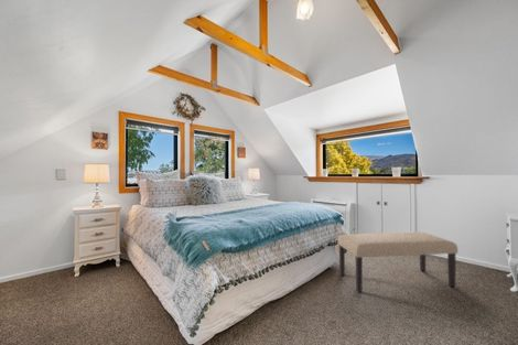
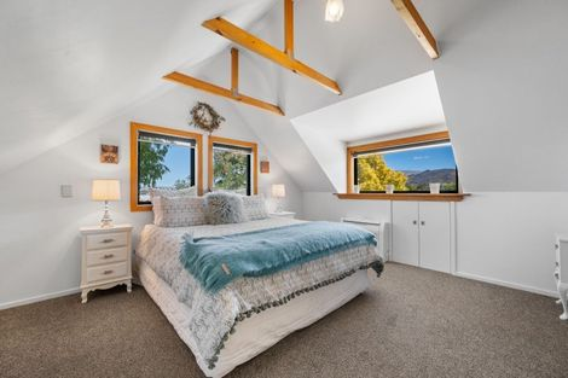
- bench [336,230,458,293]
